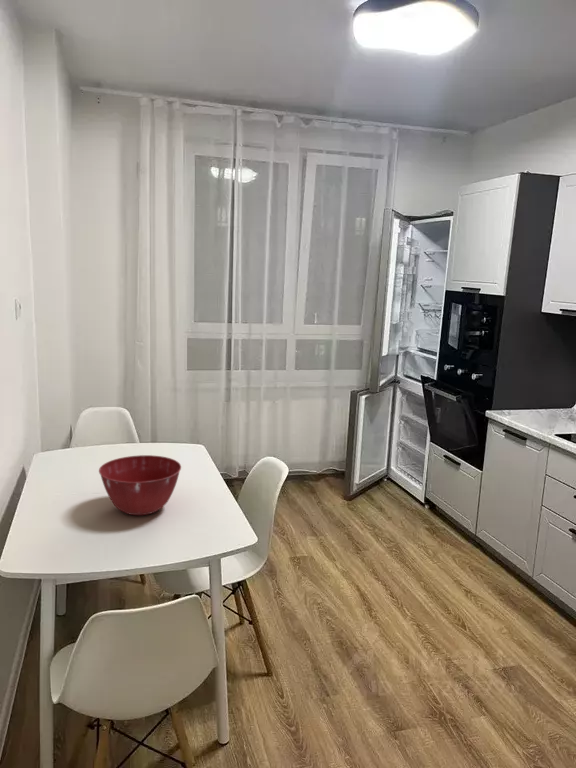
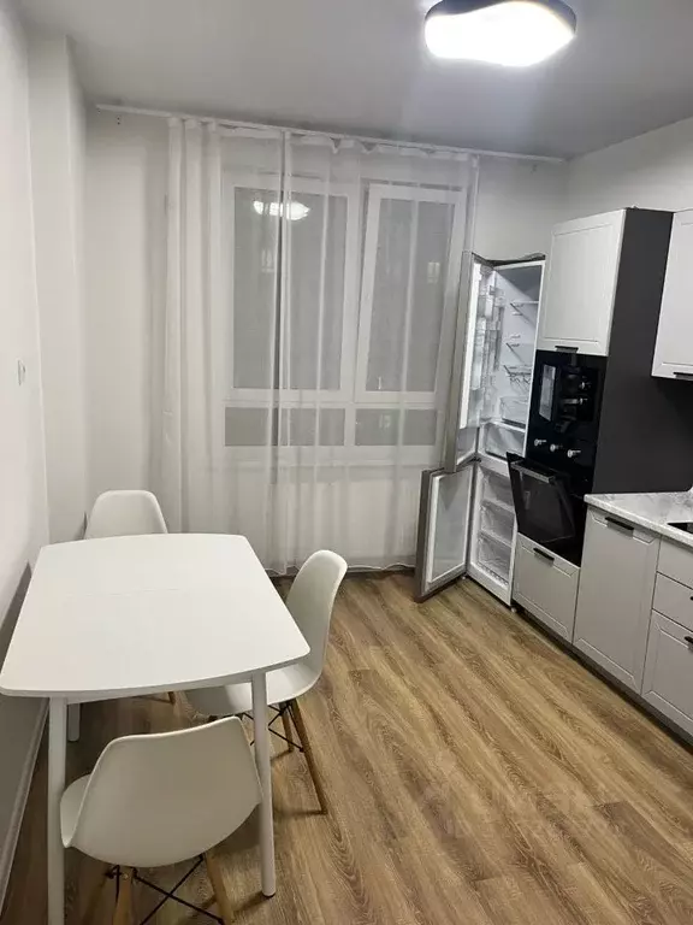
- mixing bowl [98,454,182,516]
